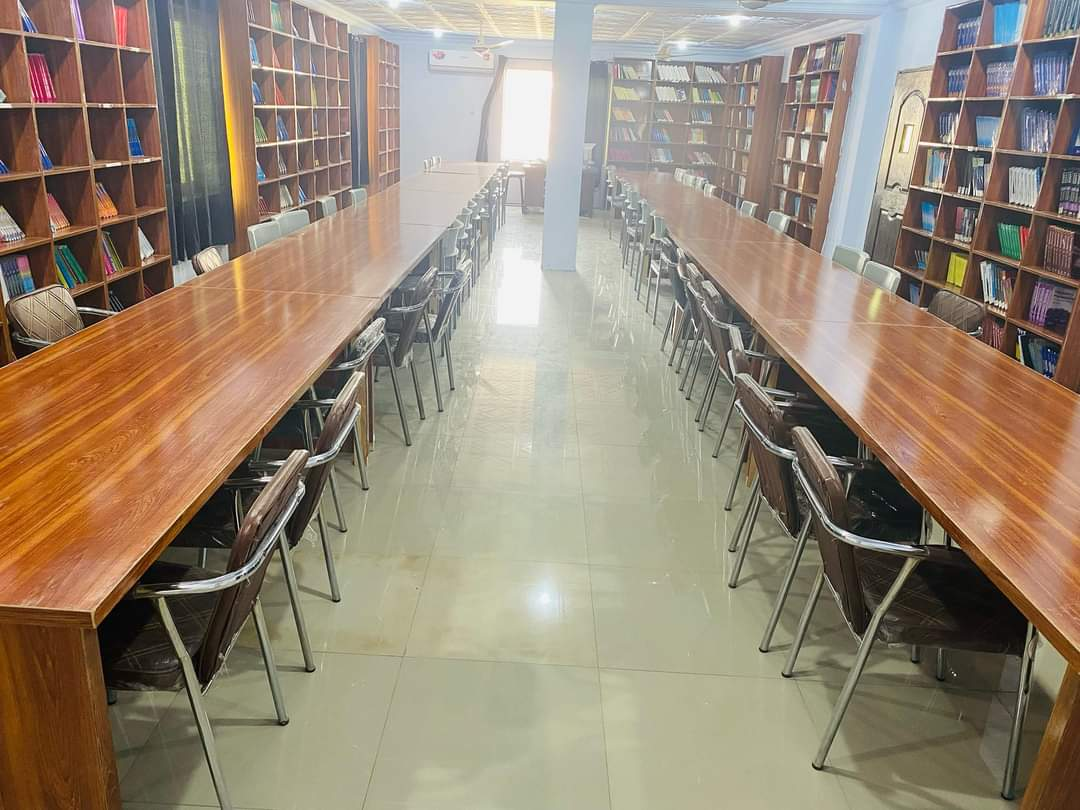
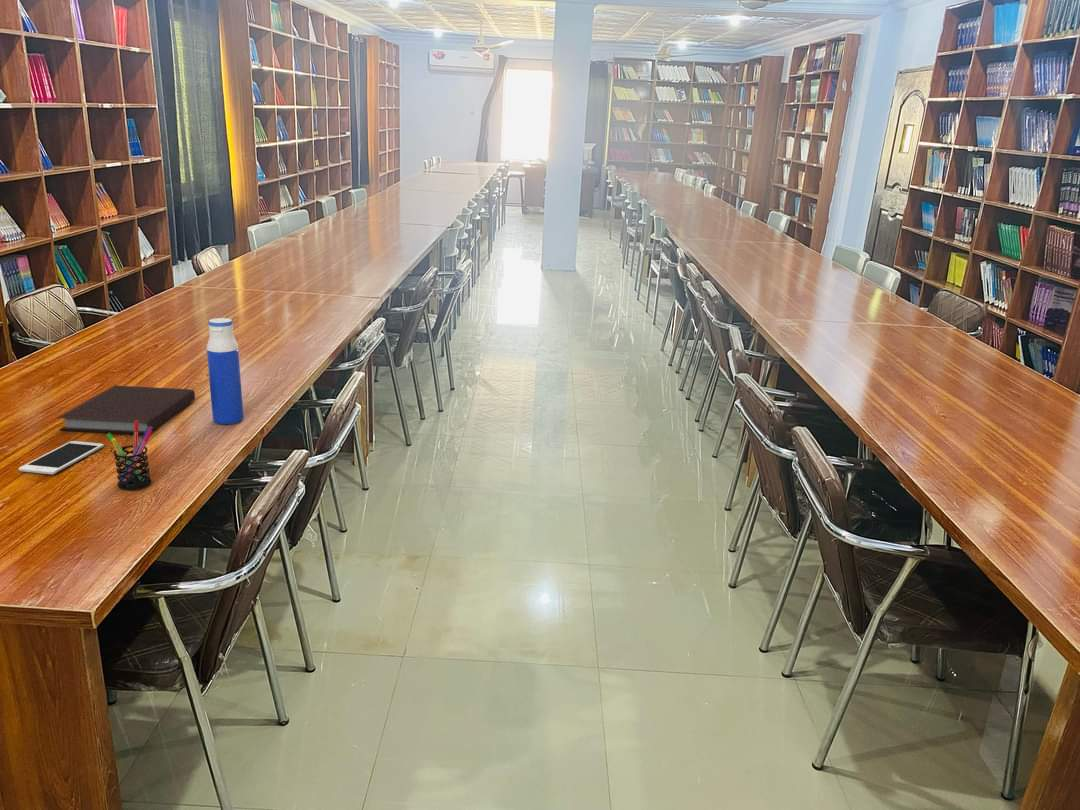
+ notebook [56,384,196,435]
+ cell phone [18,440,105,475]
+ water bottle [206,317,244,425]
+ pen holder [106,420,153,491]
